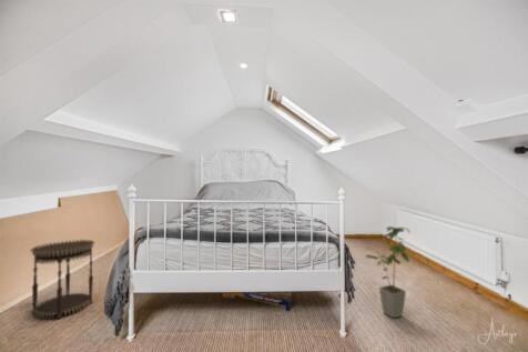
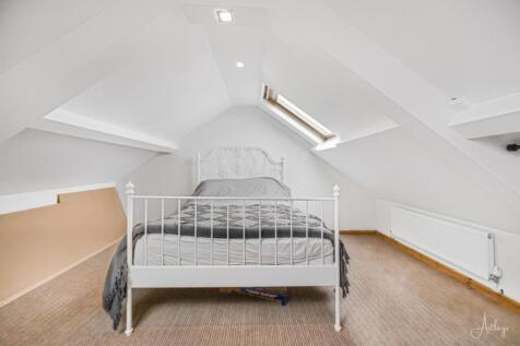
- house plant [363,225,412,319]
- side table [30,239,95,320]
